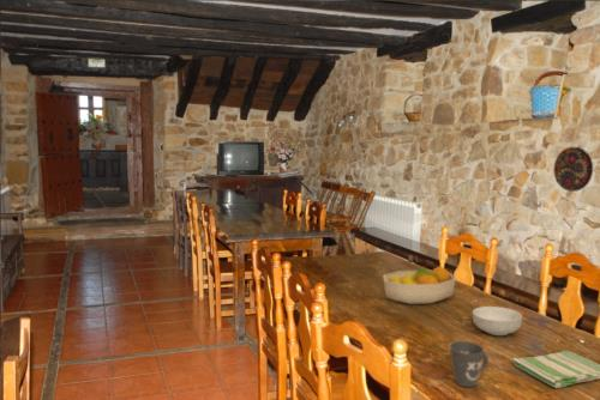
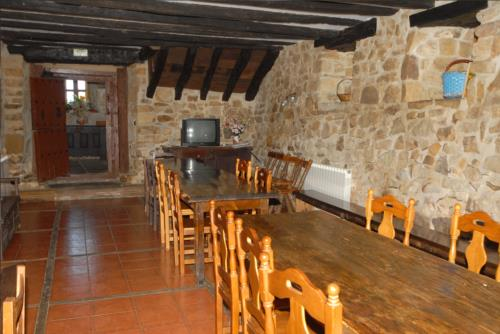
- decorative plate [552,146,594,193]
- mug [449,340,490,388]
- dish towel [511,350,600,389]
- fruit bowl [382,265,457,305]
- cereal bowl [472,305,523,337]
